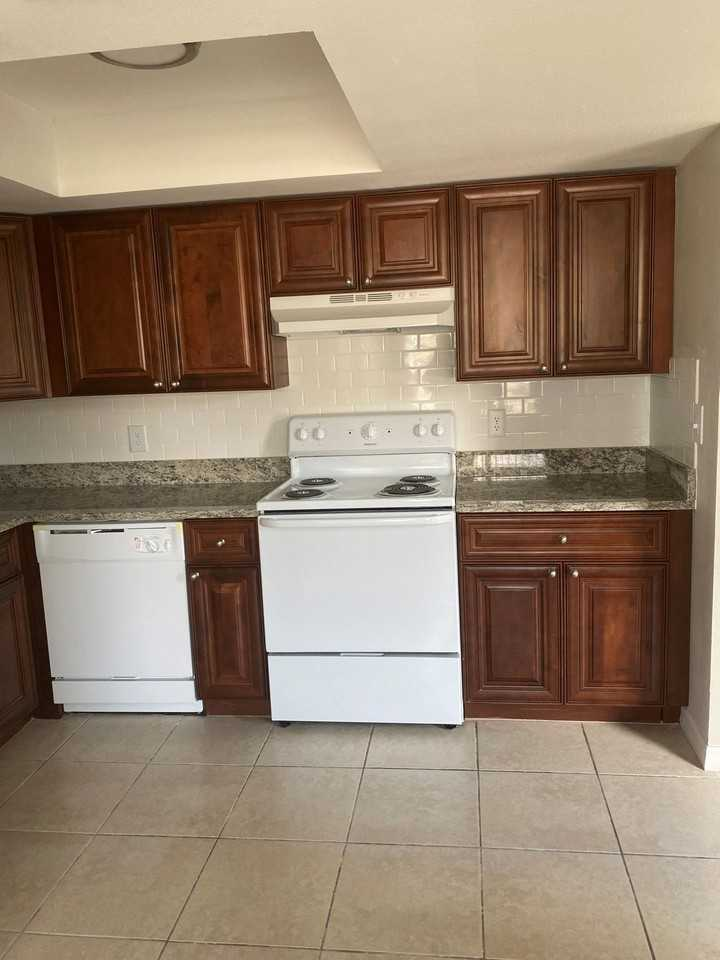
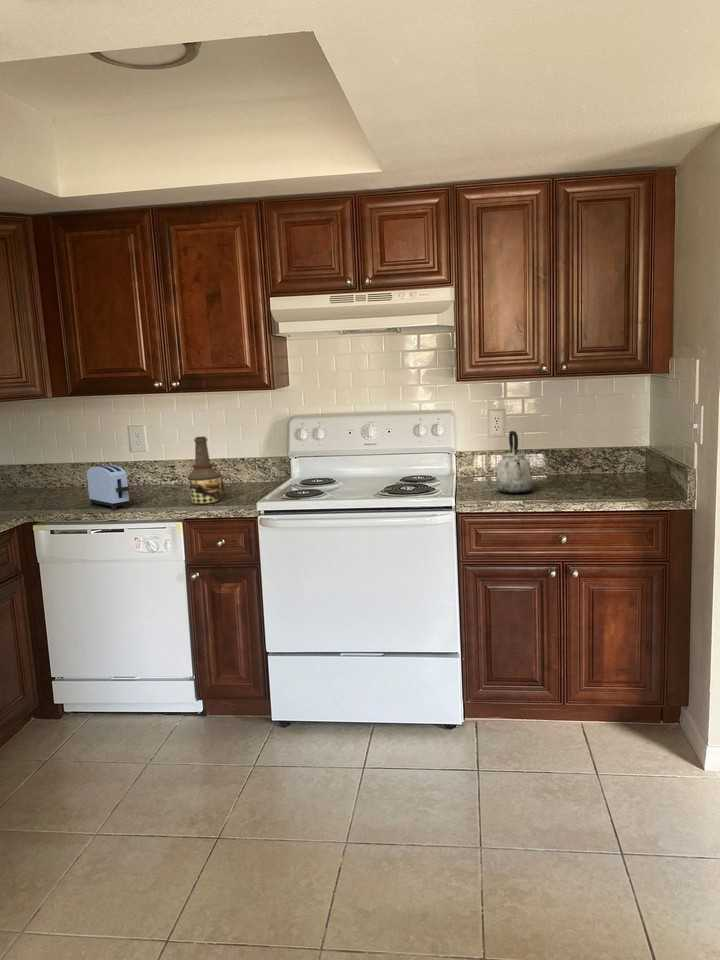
+ toaster [85,464,130,511]
+ kettle [495,430,534,495]
+ bottle [186,435,226,505]
